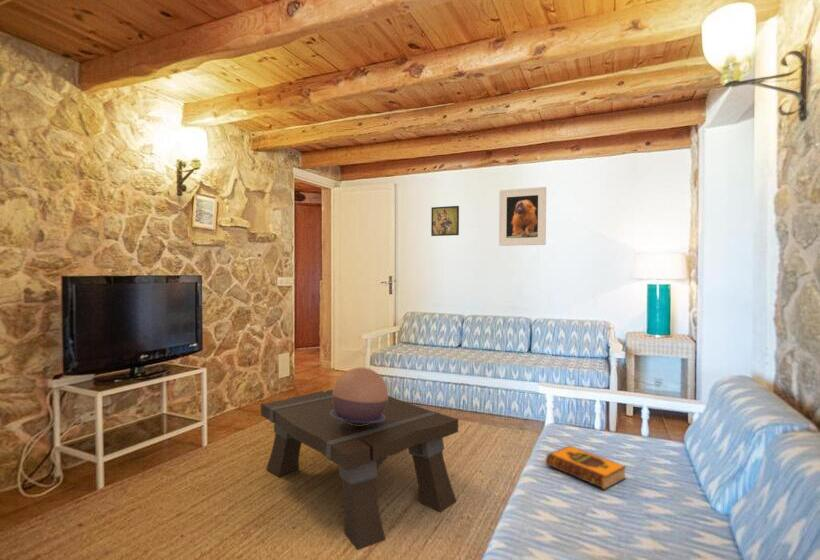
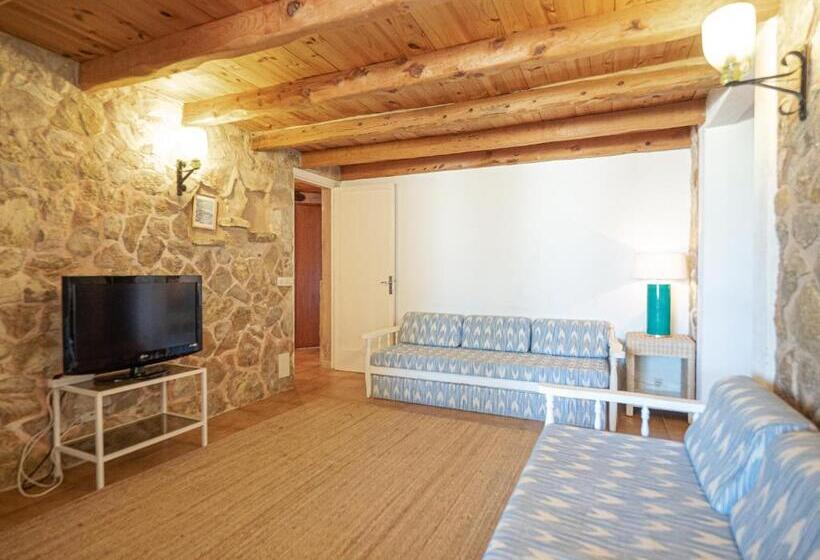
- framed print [430,205,460,237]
- decorative bowl [330,367,389,426]
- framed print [498,186,547,247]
- hardback book [544,444,628,491]
- coffee table [260,389,459,551]
